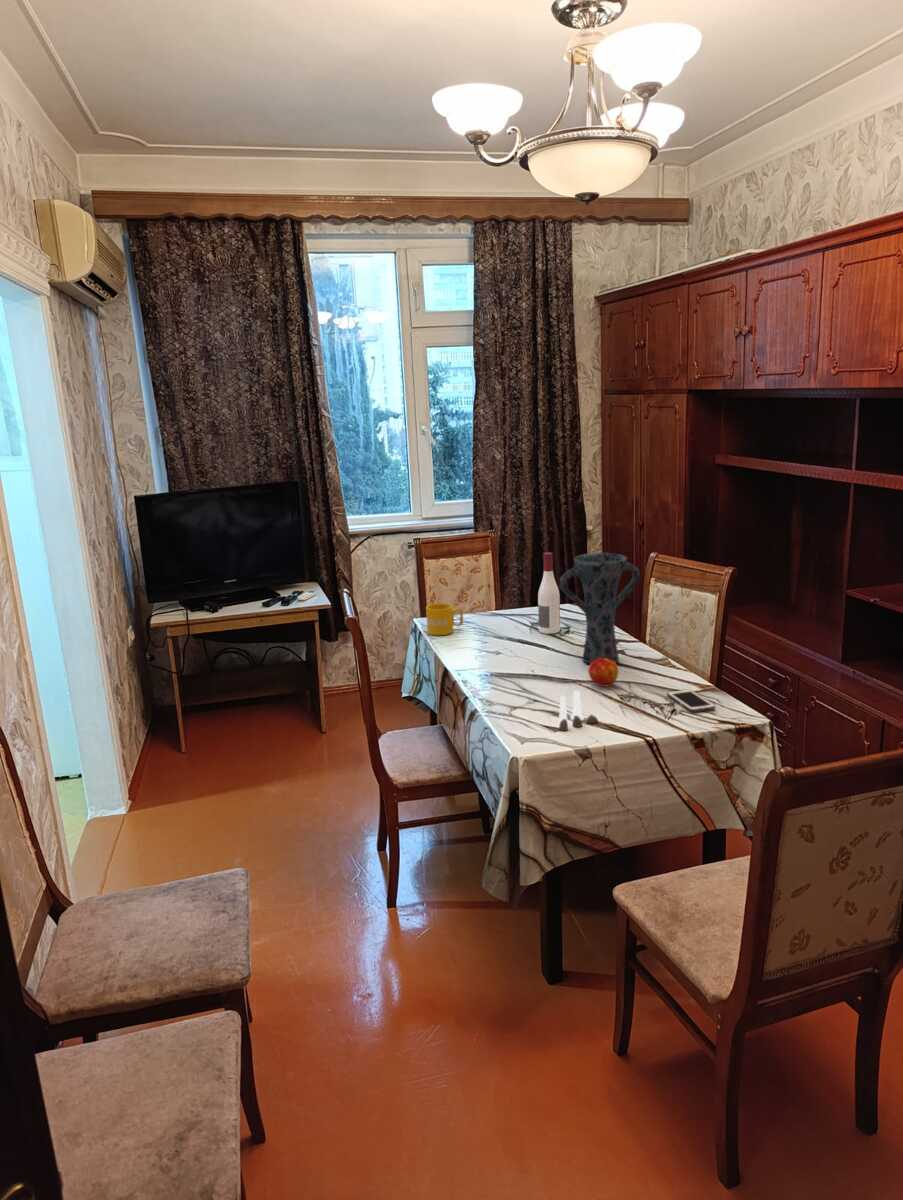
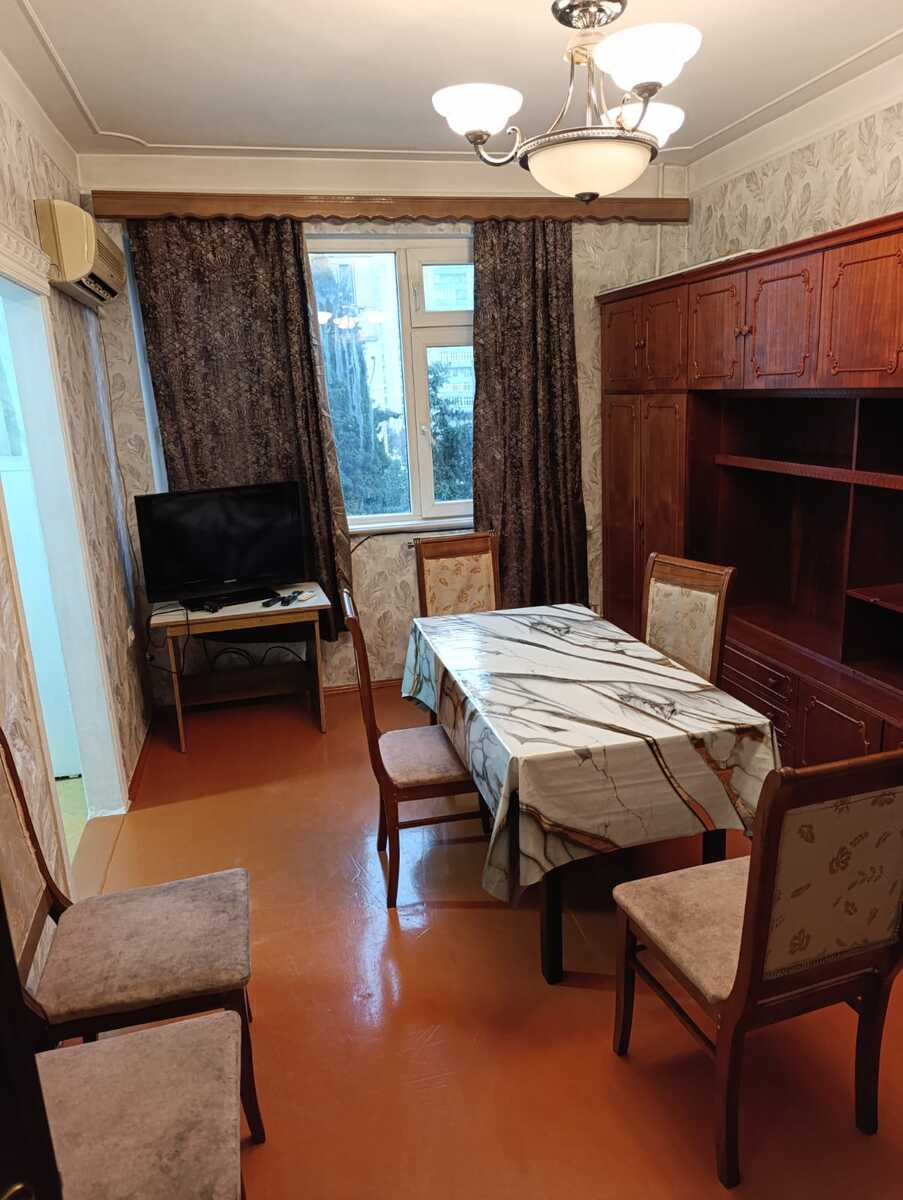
- vase [559,552,641,664]
- apple [587,658,620,688]
- salt and pepper shaker set [556,690,599,732]
- alcohol [537,551,561,635]
- cell phone [666,688,716,713]
- mug [425,602,464,636]
